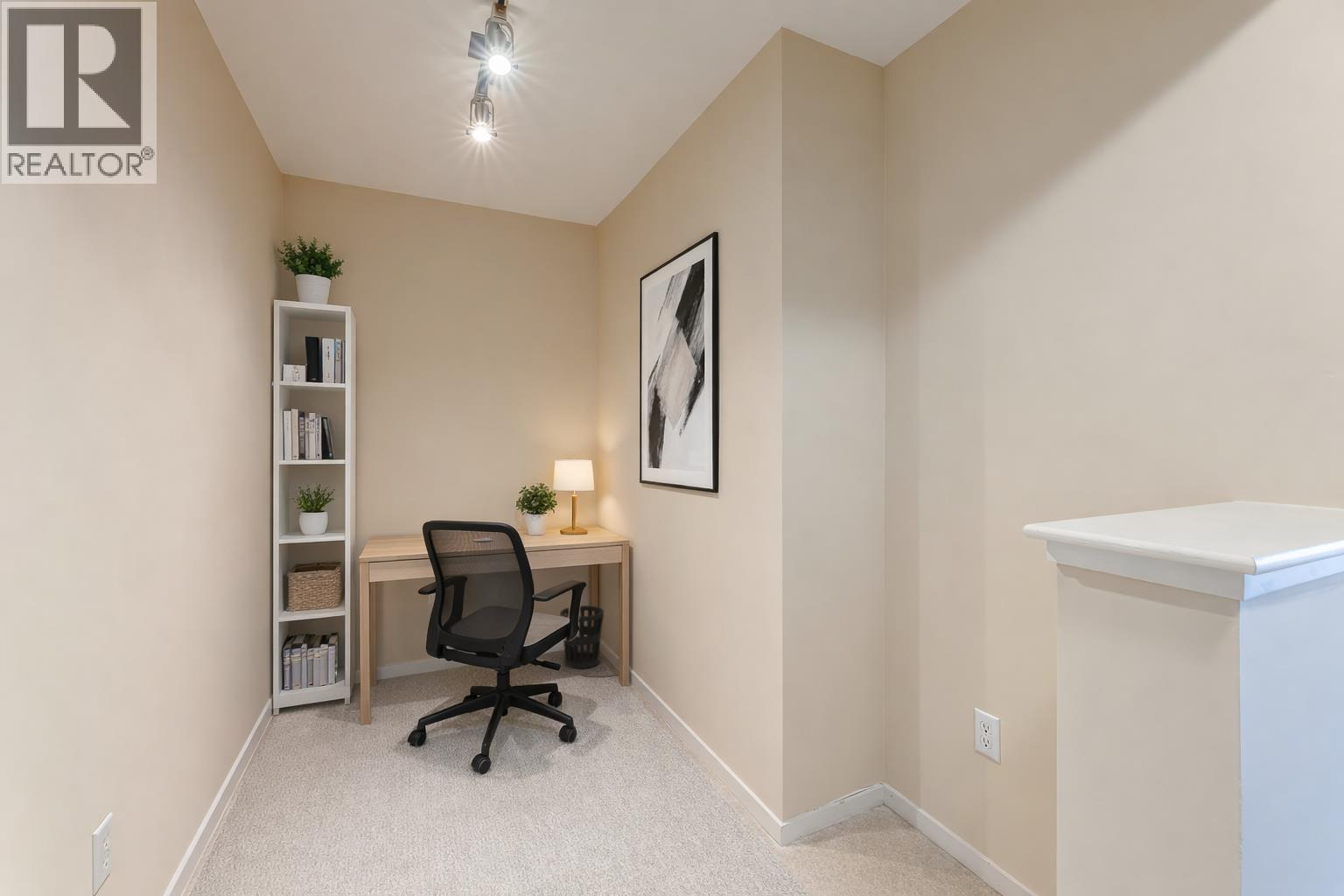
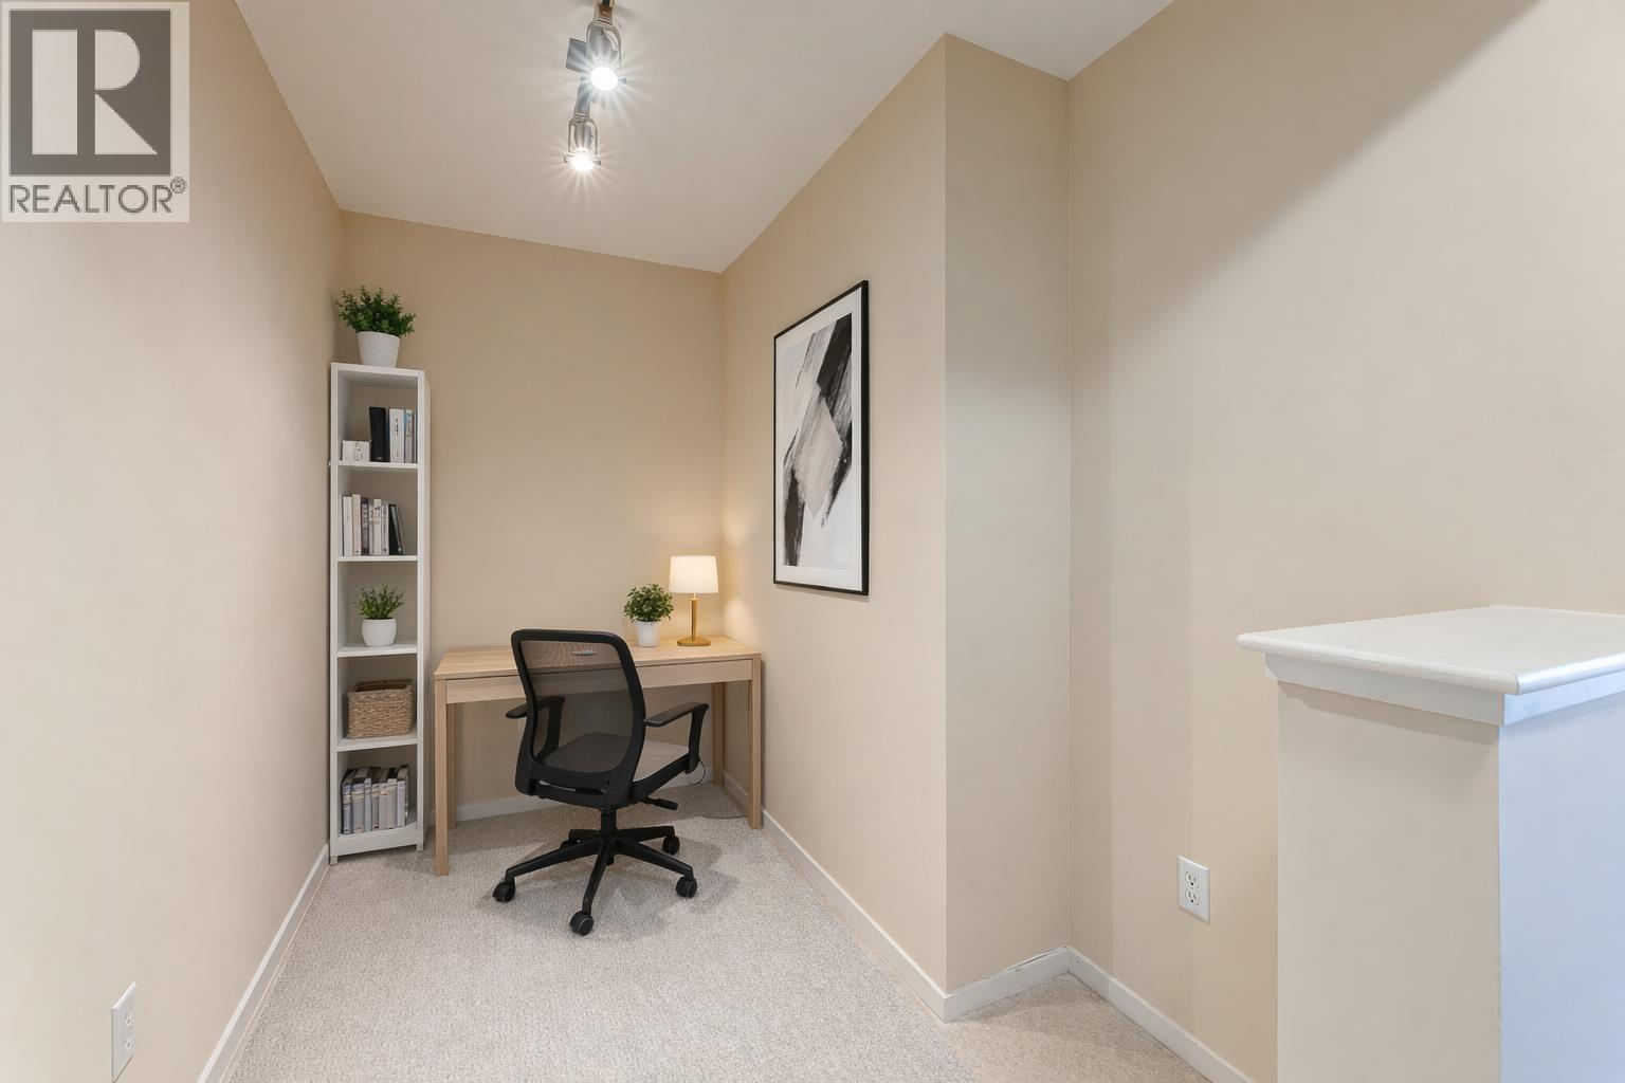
- wastebasket [559,605,605,669]
